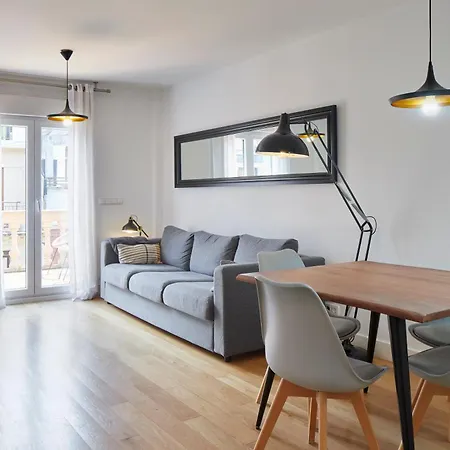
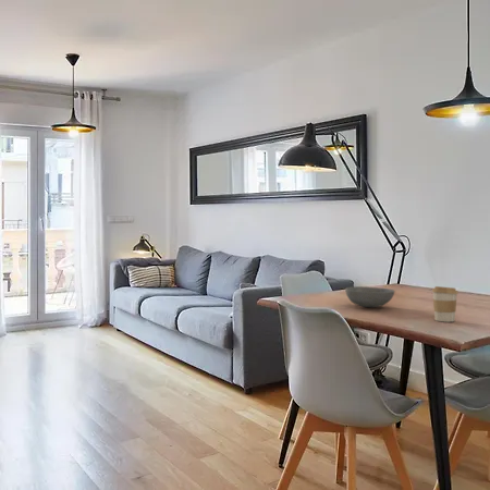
+ coffee cup [431,285,460,322]
+ bowl [344,285,395,308]
